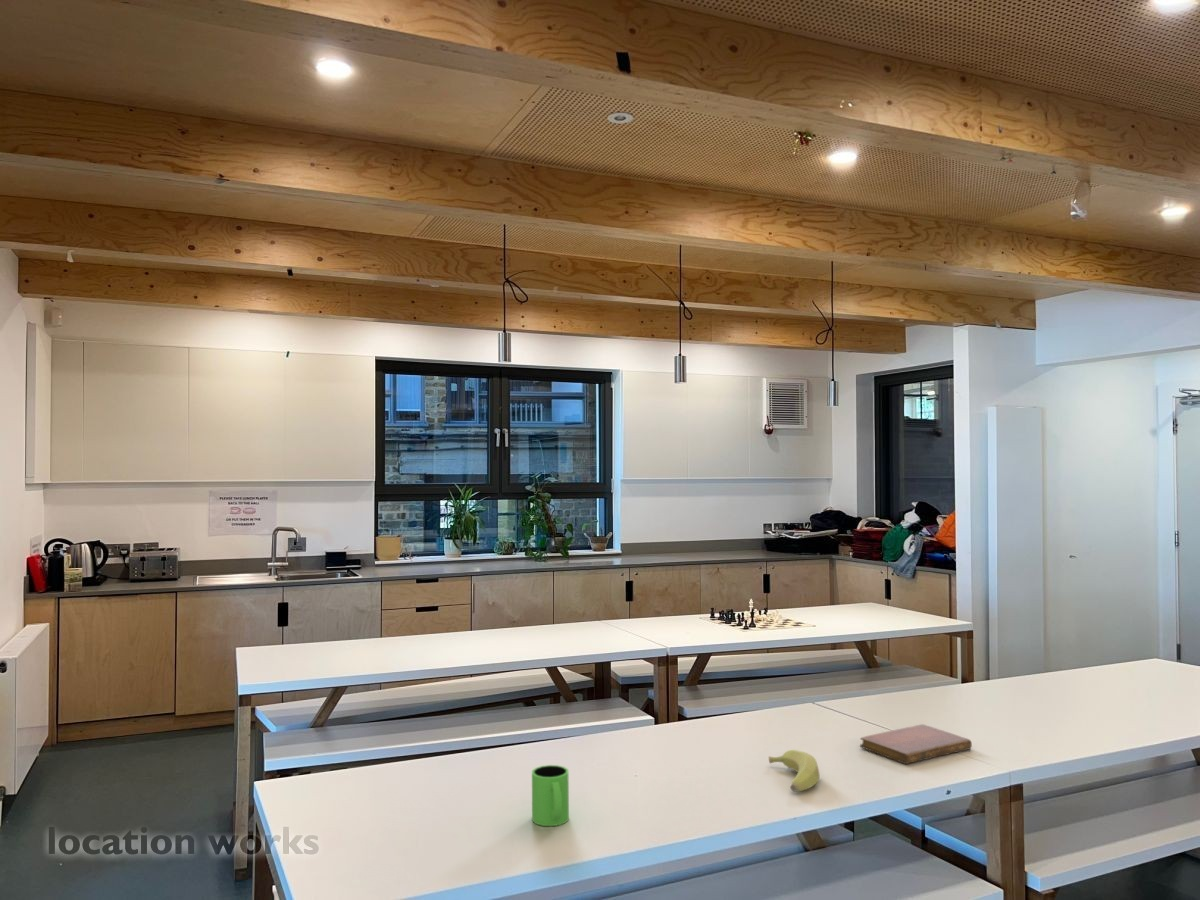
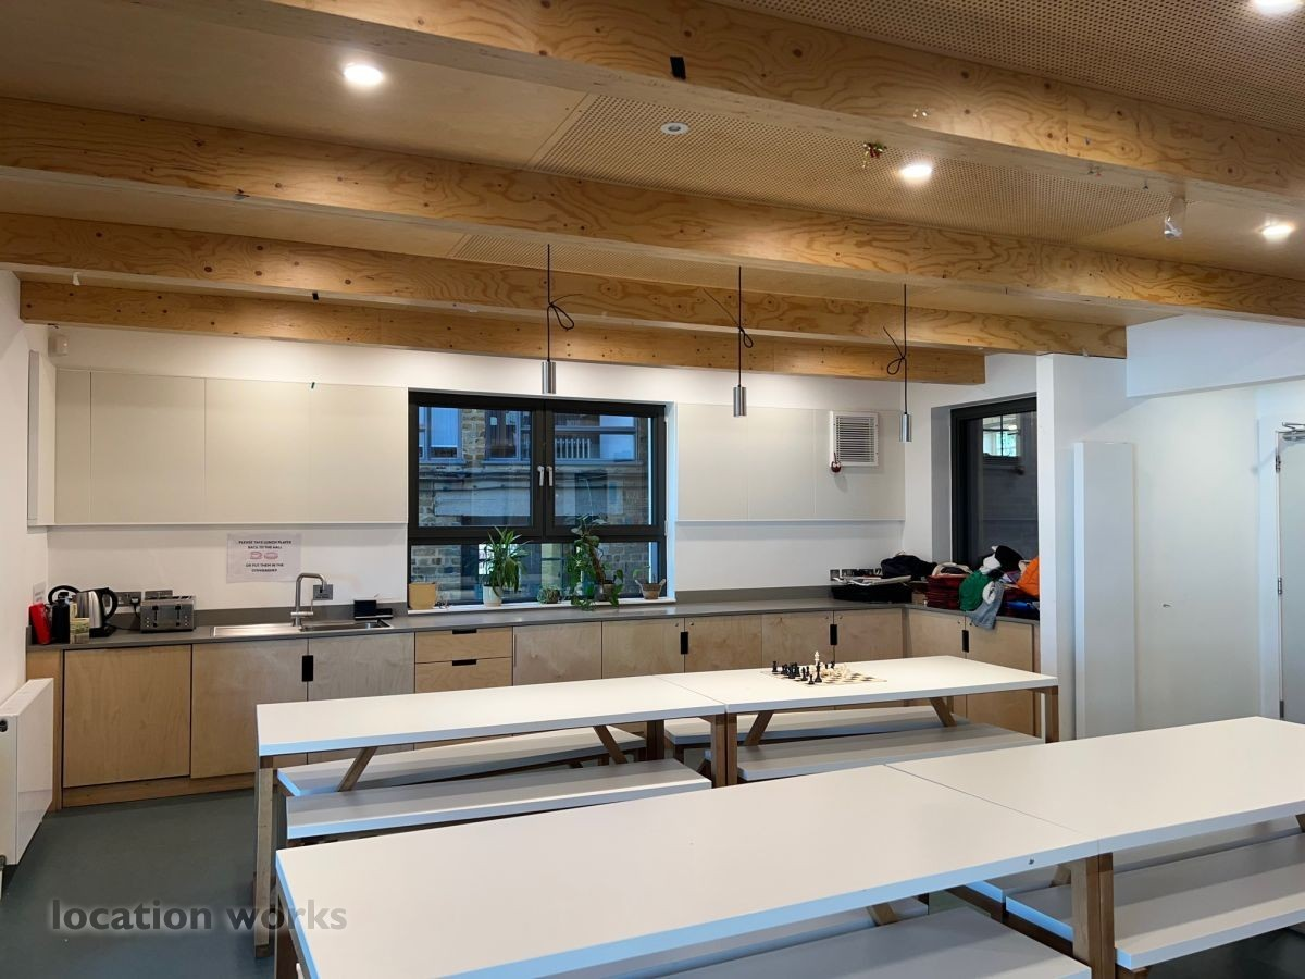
- banana [768,749,821,793]
- mug [531,764,570,827]
- notebook [859,723,973,765]
